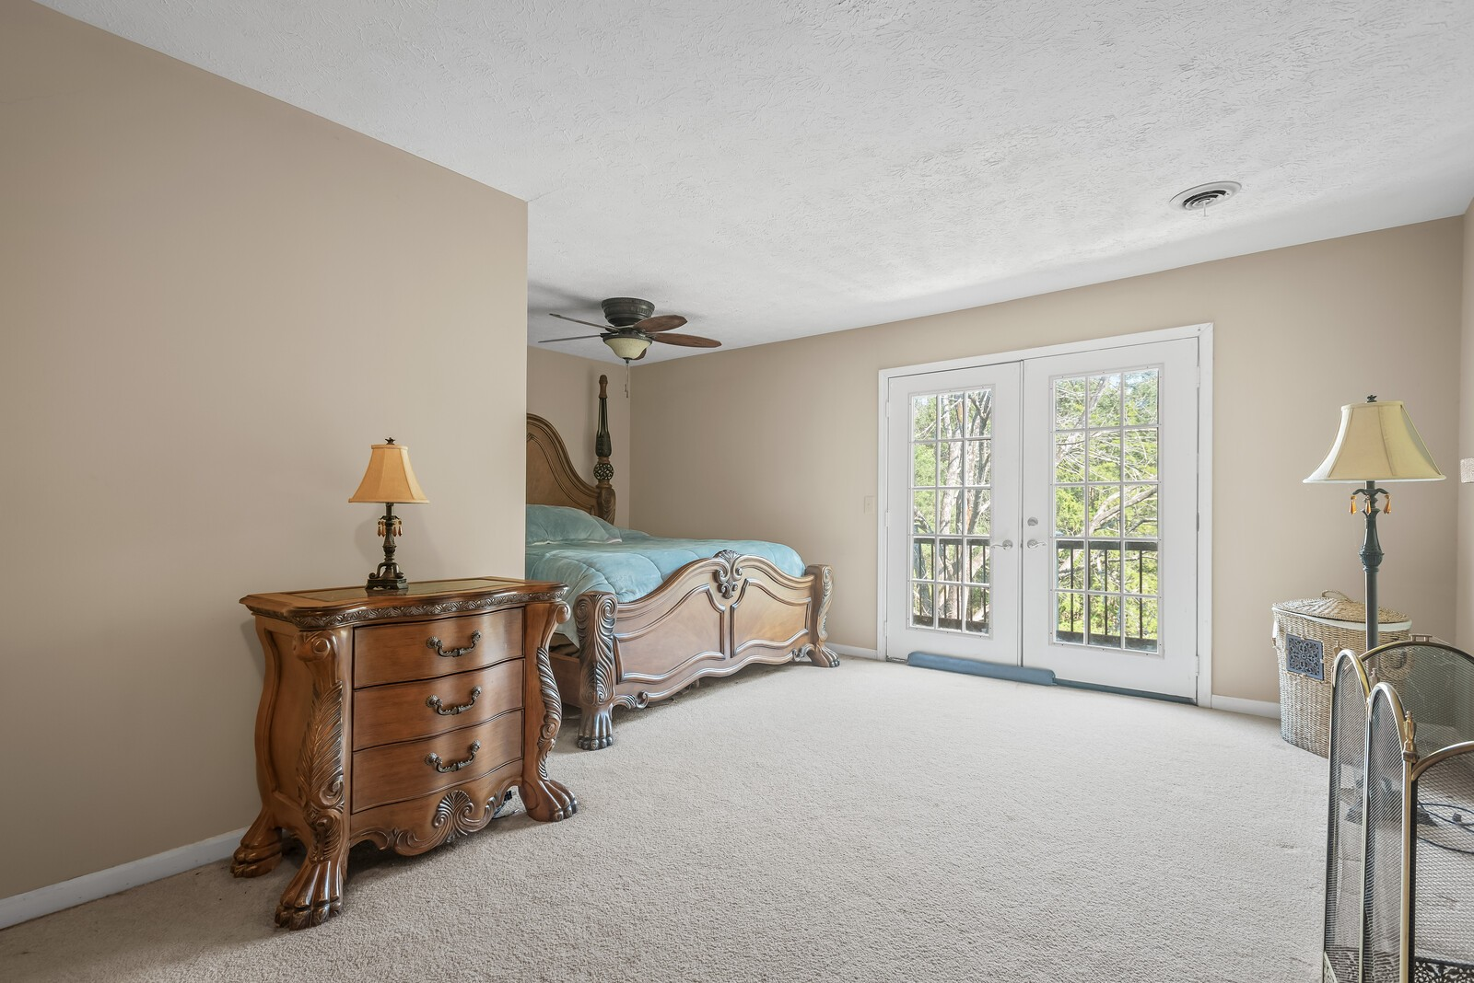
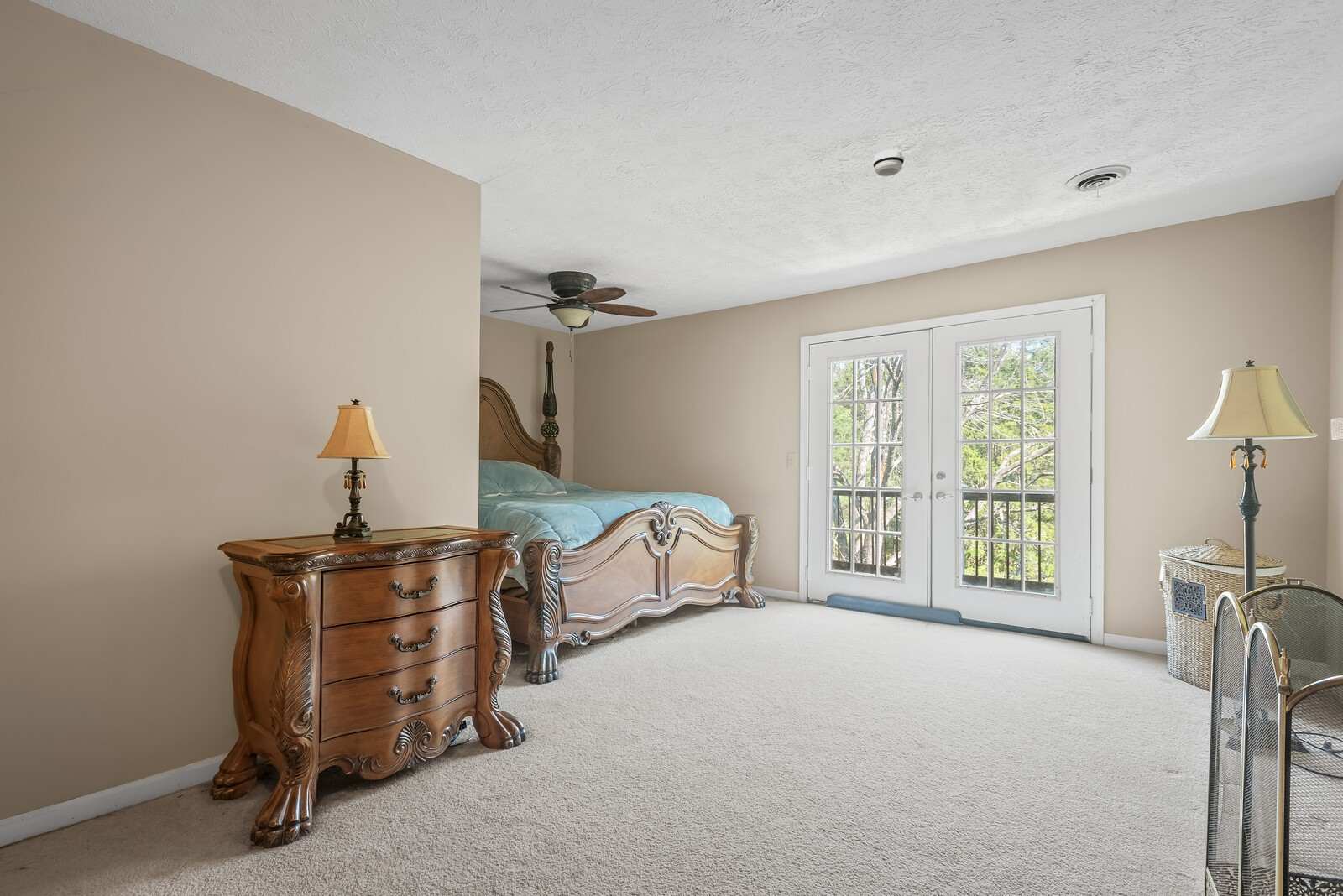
+ smoke detector [872,148,905,177]
